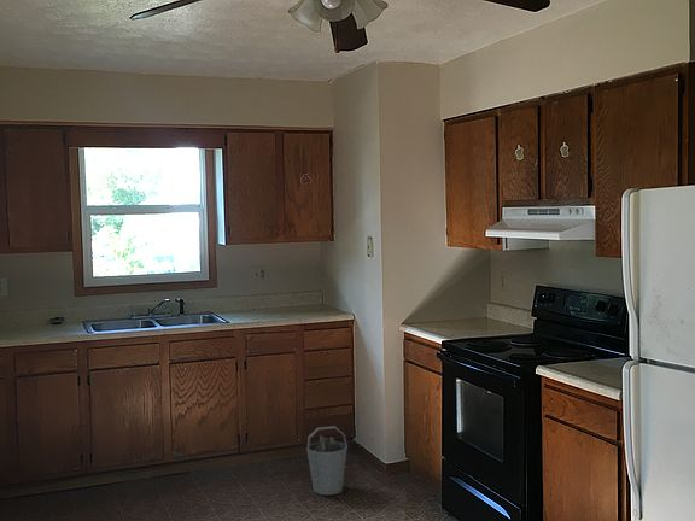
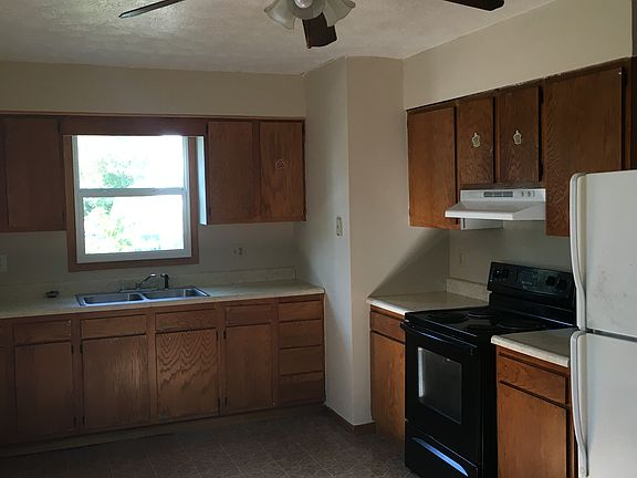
- trash bin [305,425,349,496]
